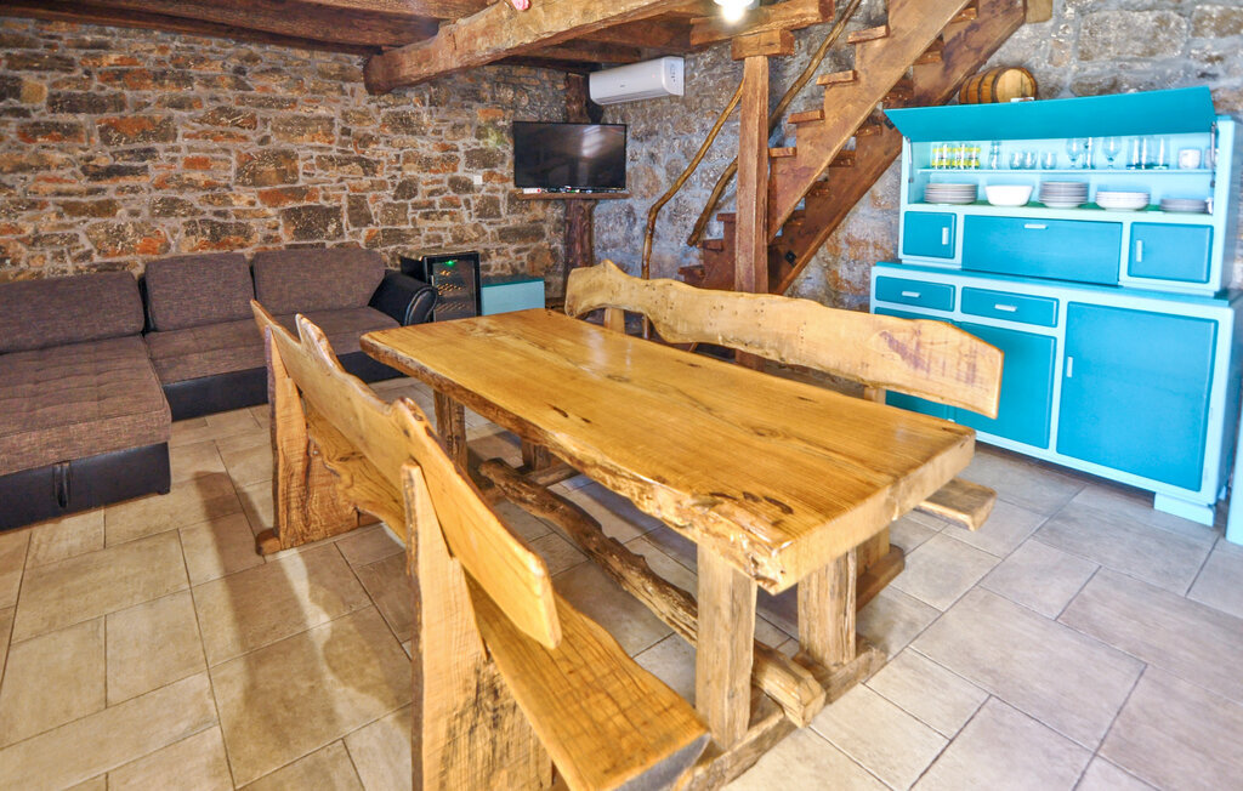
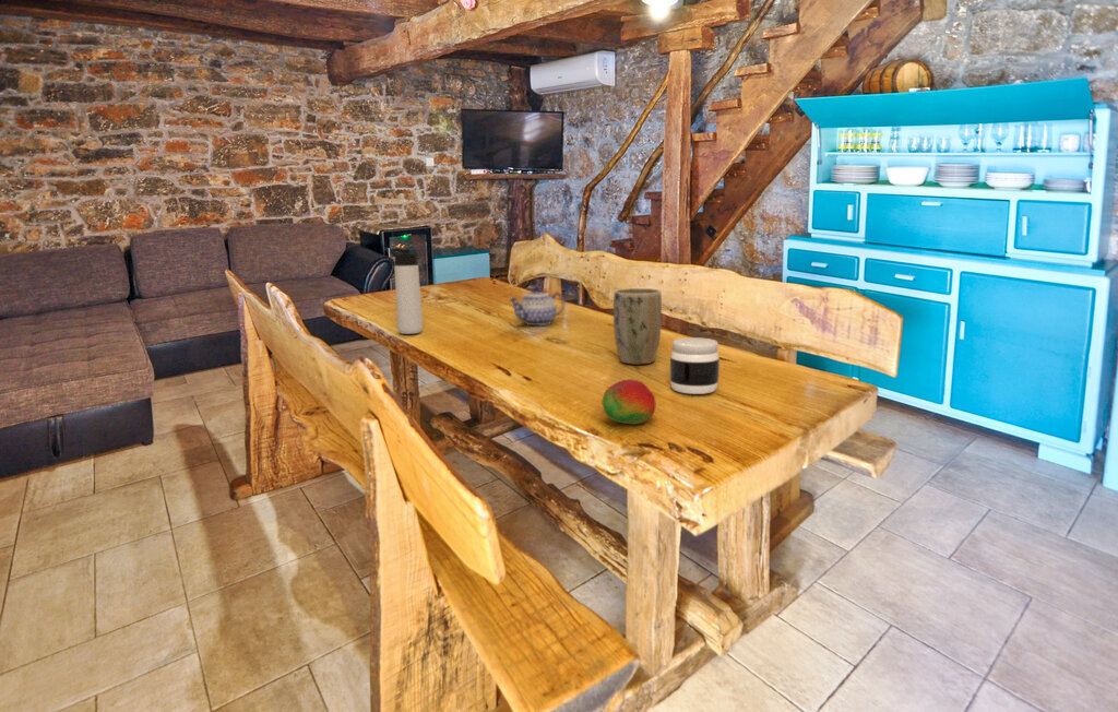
+ thermos bottle [389,248,424,335]
+ plant pot [612,287,663,366]
+ jar [669,336,721,395]
+ fruit [602,378,656,425]
+ teapot [508,286,566,327]
